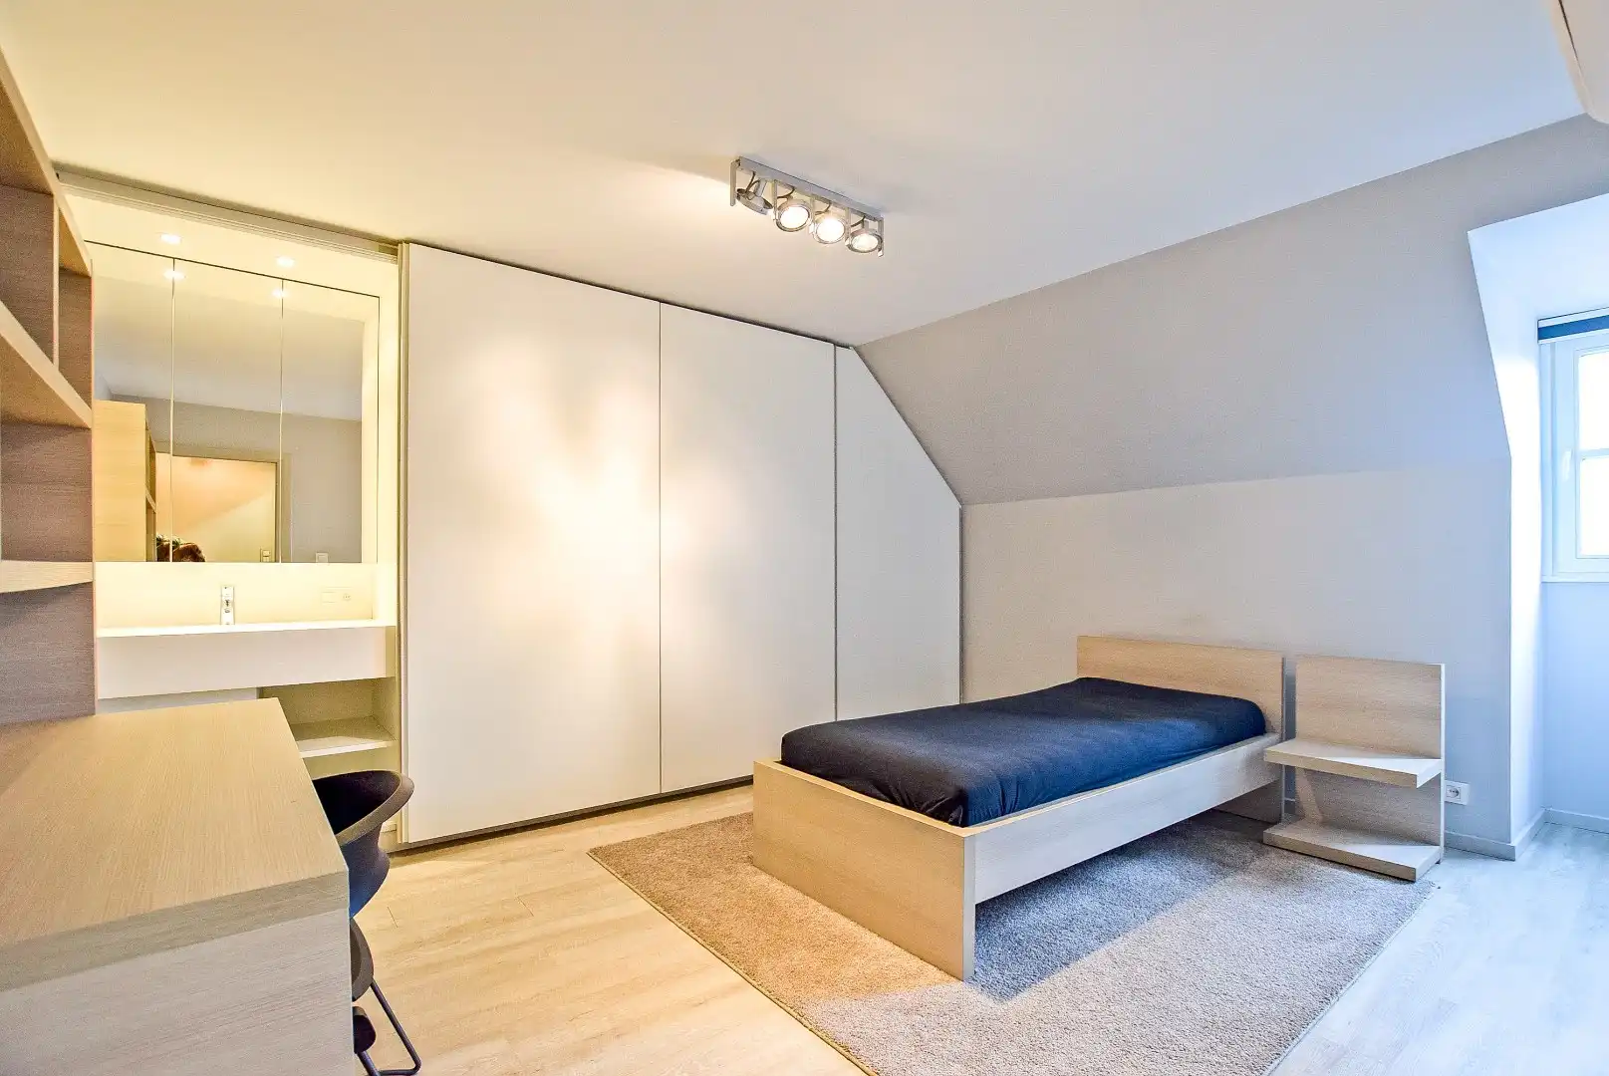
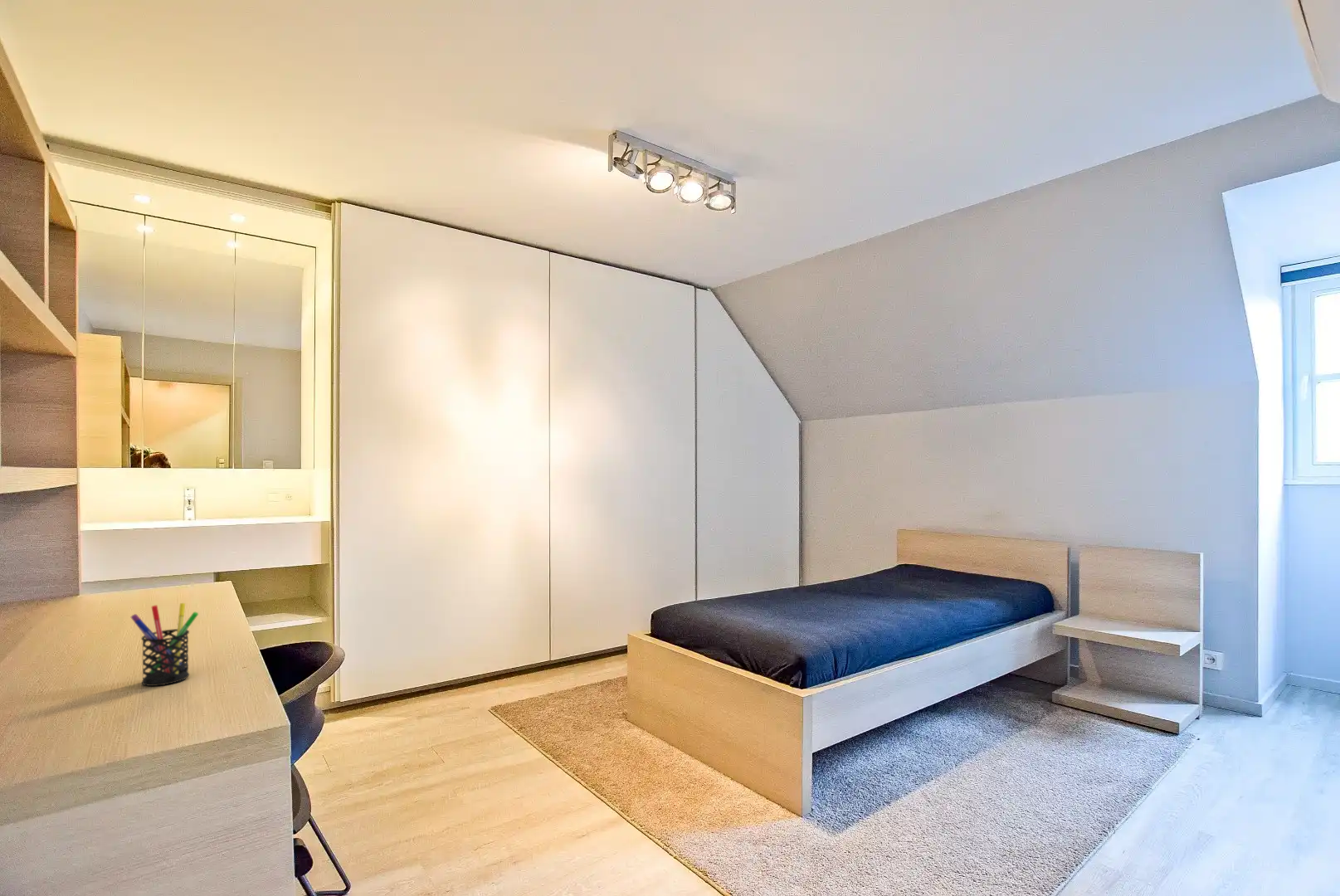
+ pen holder [130,602,199,687]
